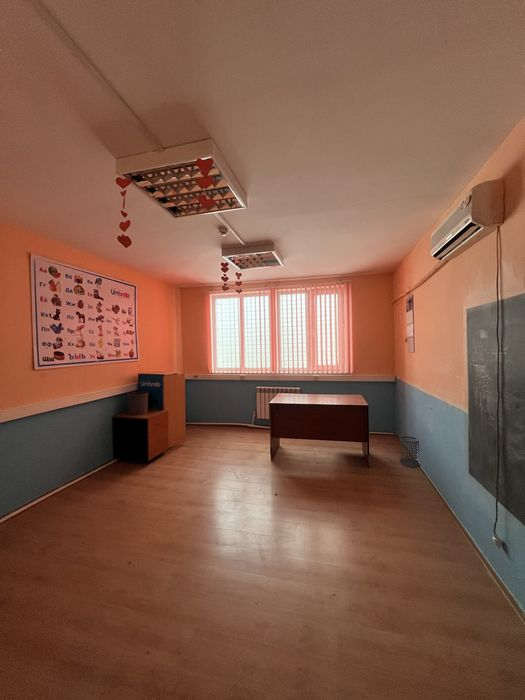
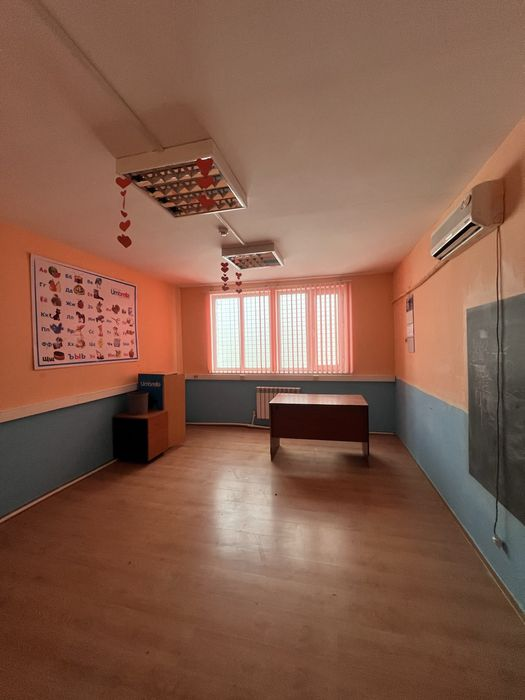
- wastebasket [399,435,421,468]
